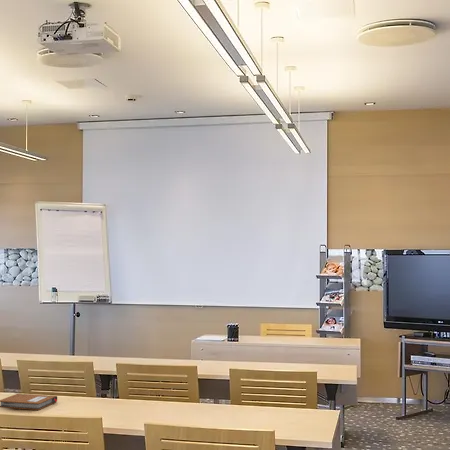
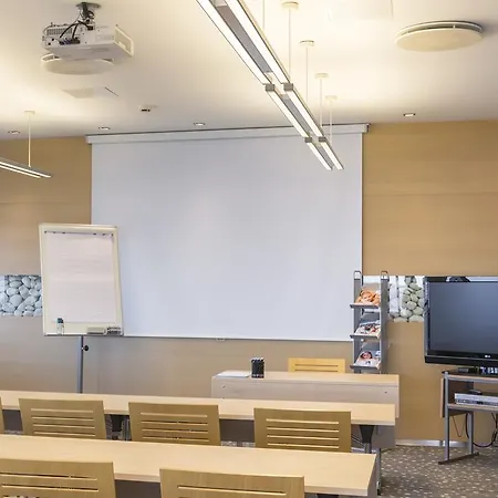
- notebook [0,393,58,411]
